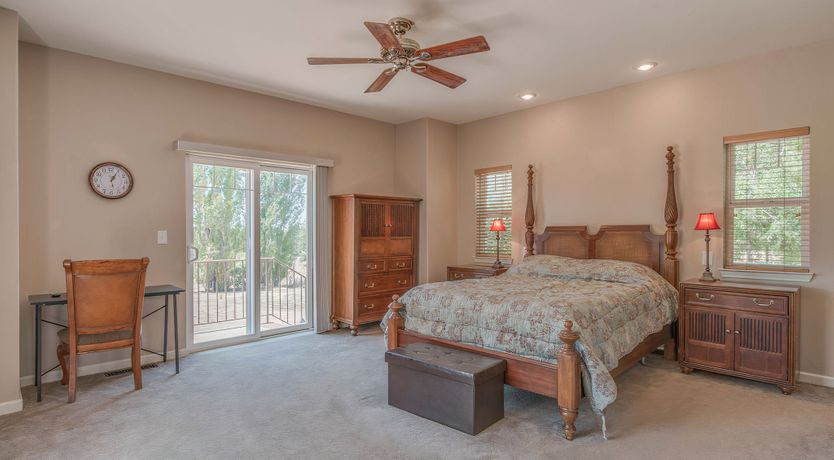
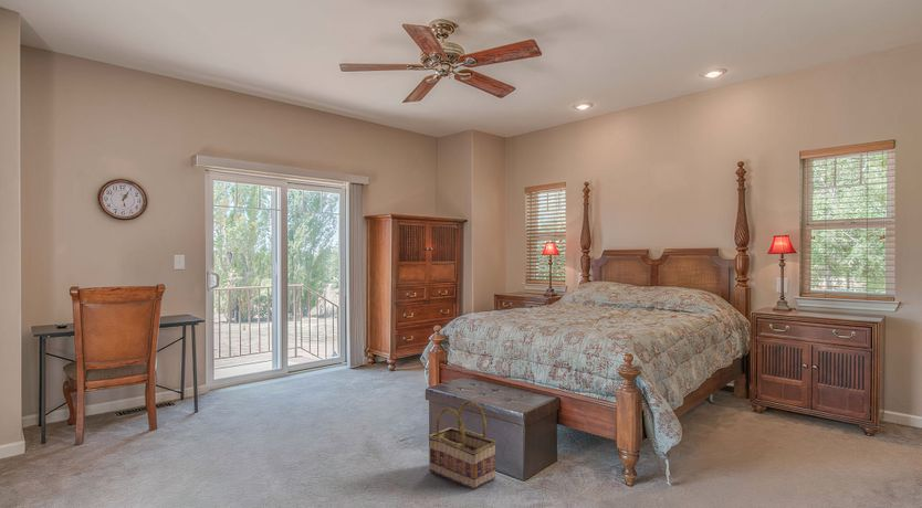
+ basket [427,399,497,490]
